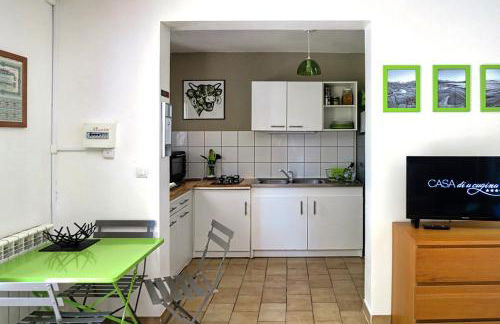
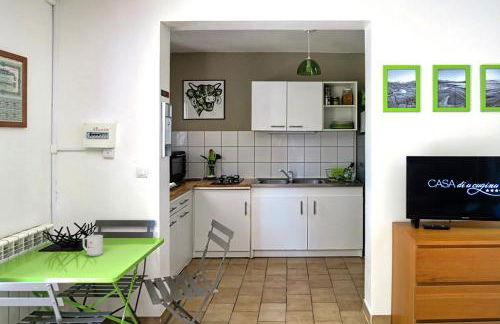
+ mug [82,234,104,257]
